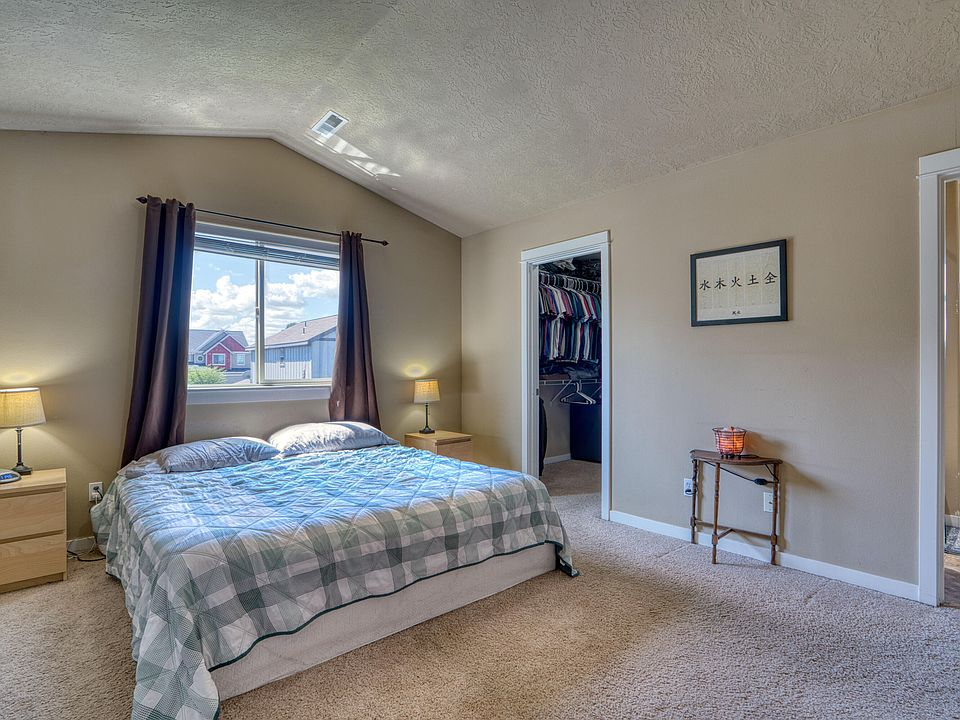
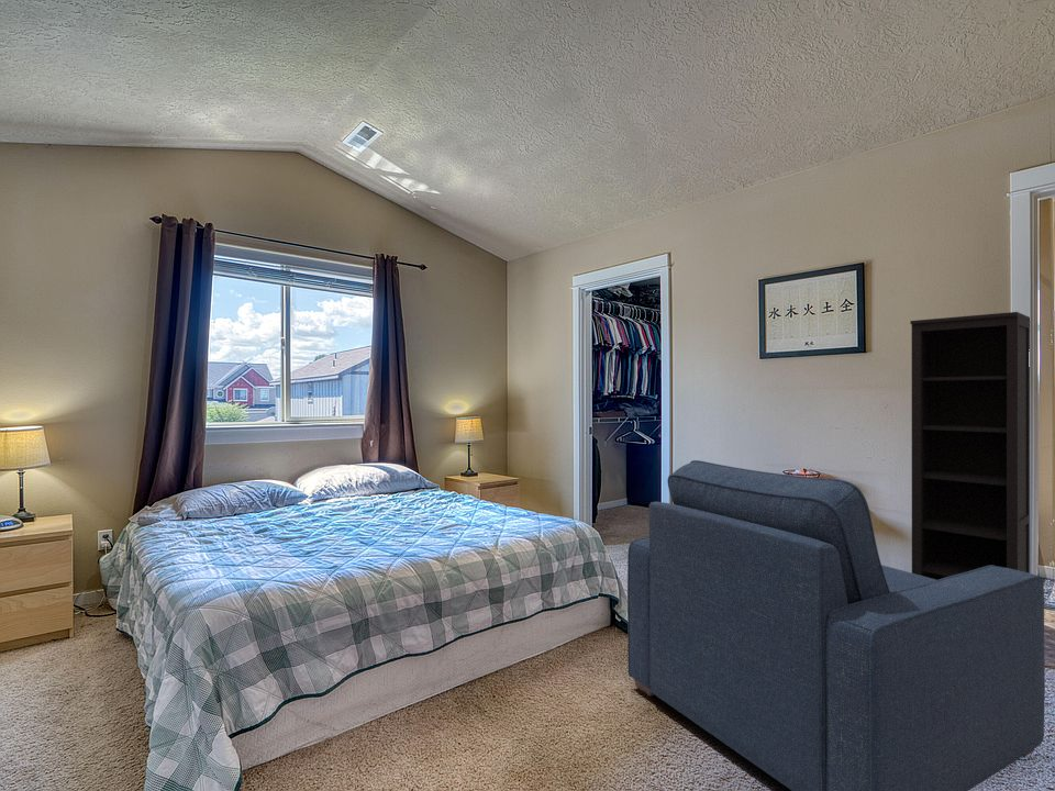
+ chair [626,459,1046,791]
+ bookcase [909,311,1031,580]
